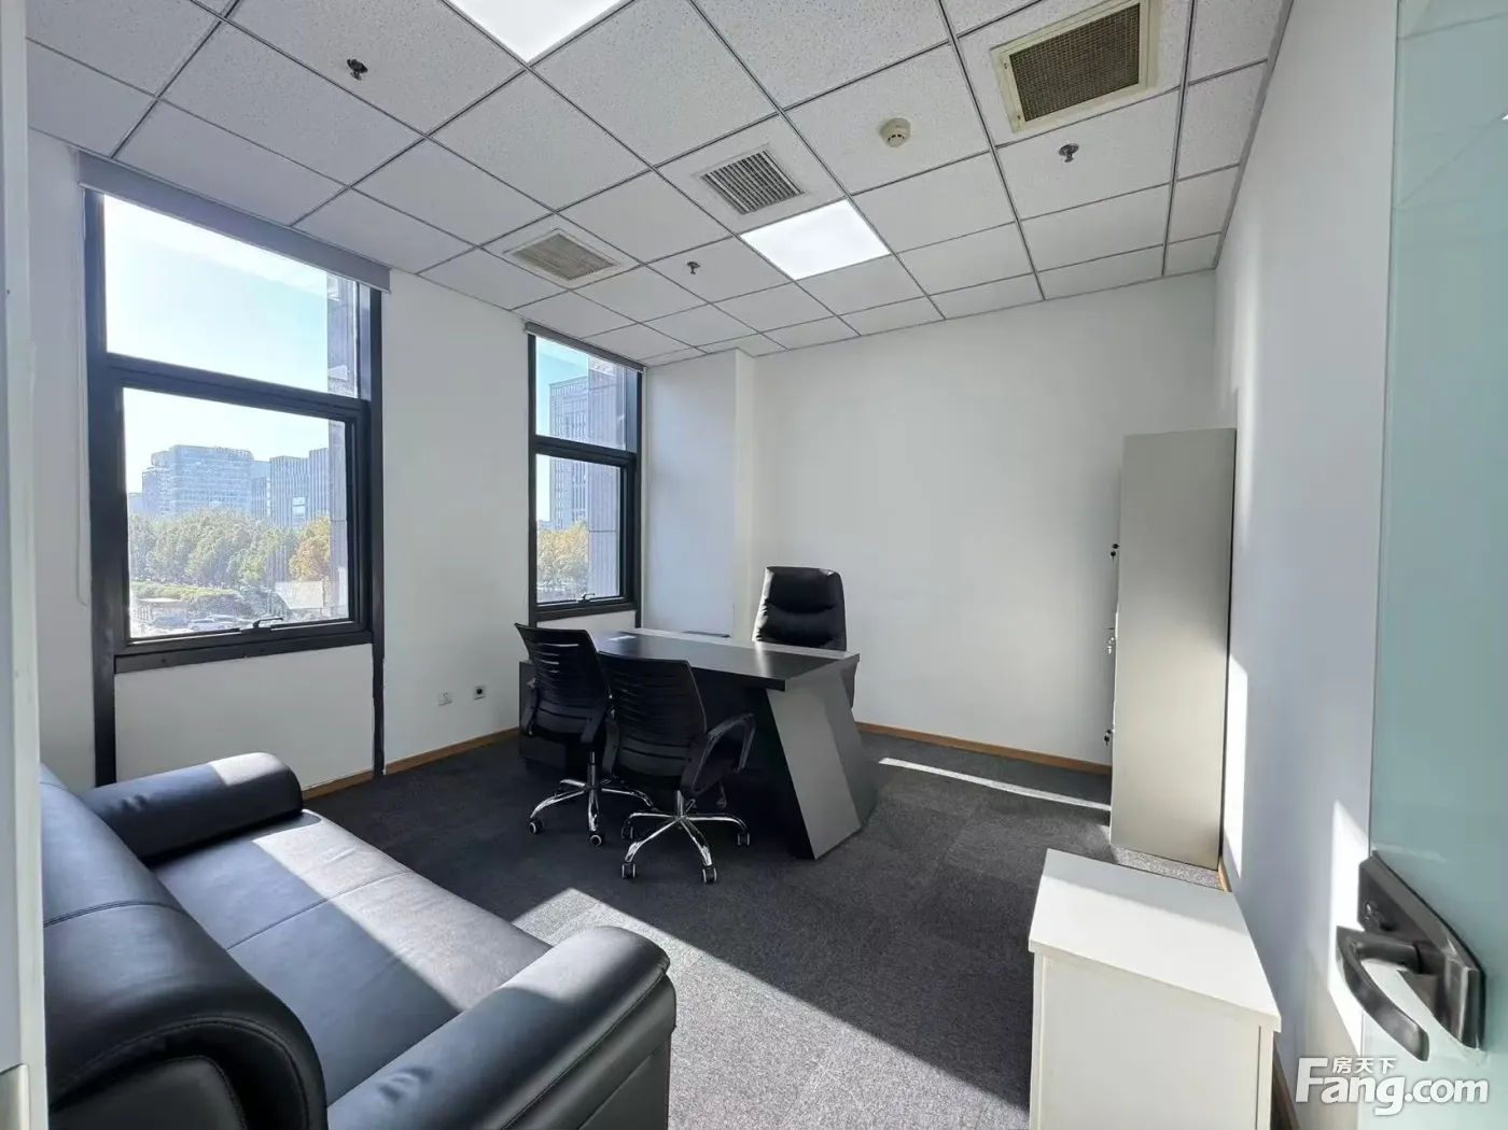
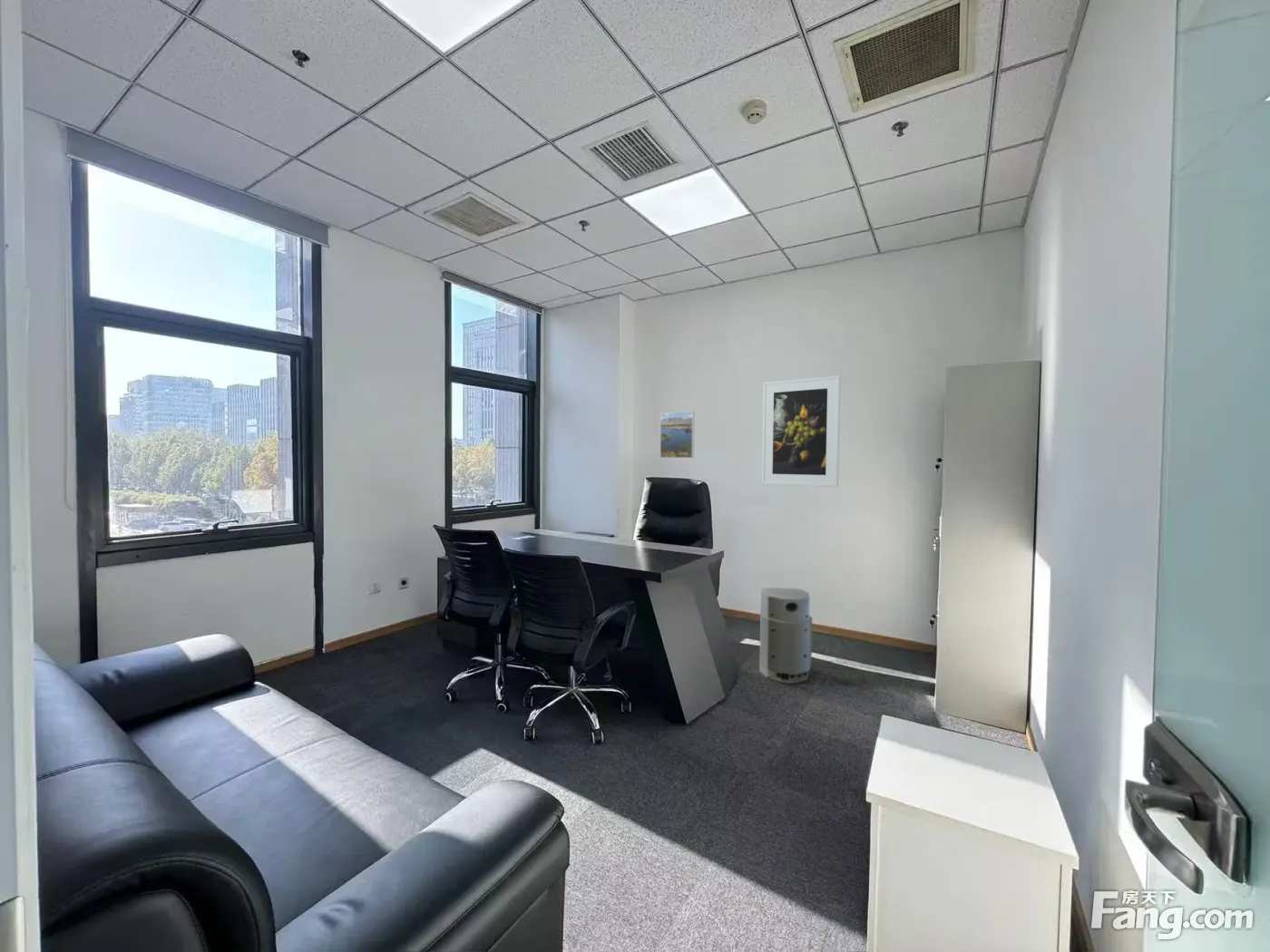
+ air purifier [758,587,813,685]
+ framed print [659,411,696,459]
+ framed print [761,374,841,488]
